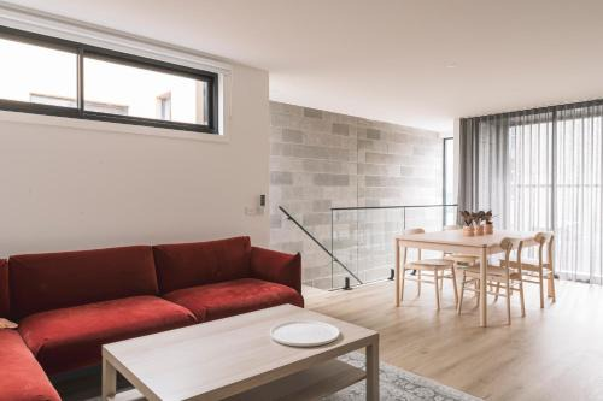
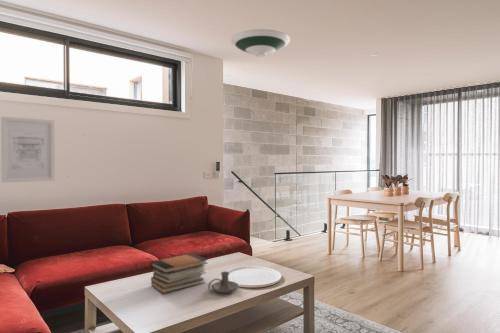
+ wall art [0,116,56,184]
+ candle holder [207,271,239,294]
+ book stack [150,252,209,294]
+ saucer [230,28,291,58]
